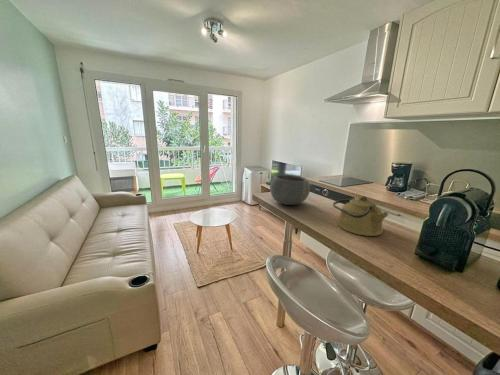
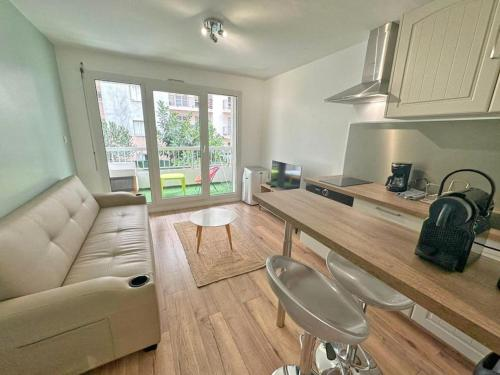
- bowl [269,174,311,206]
- kettle [332,195,390,237]
